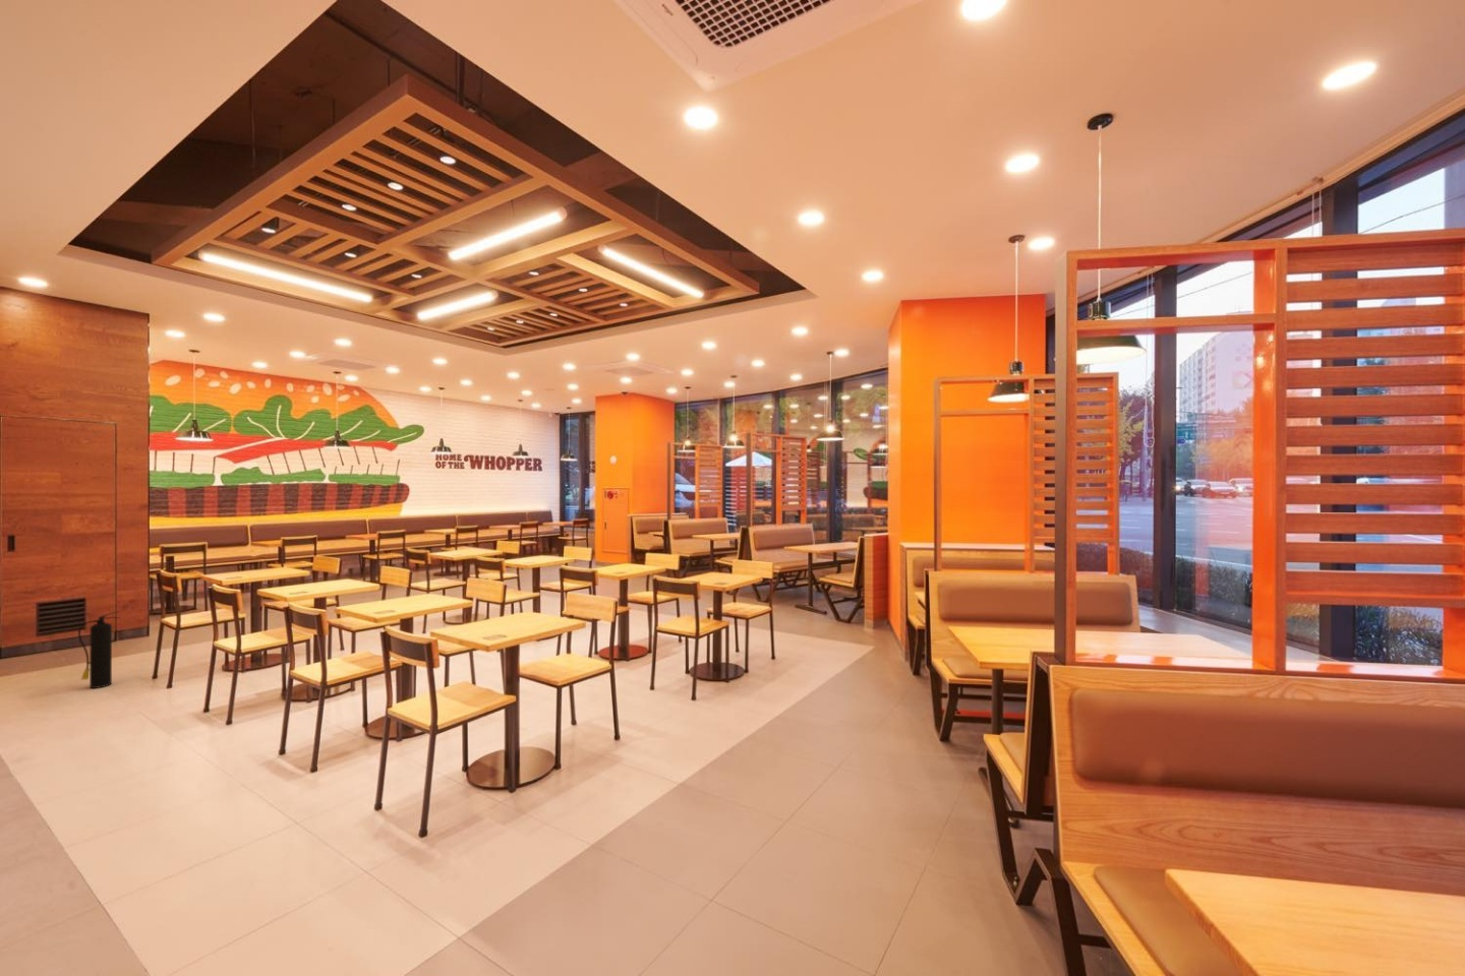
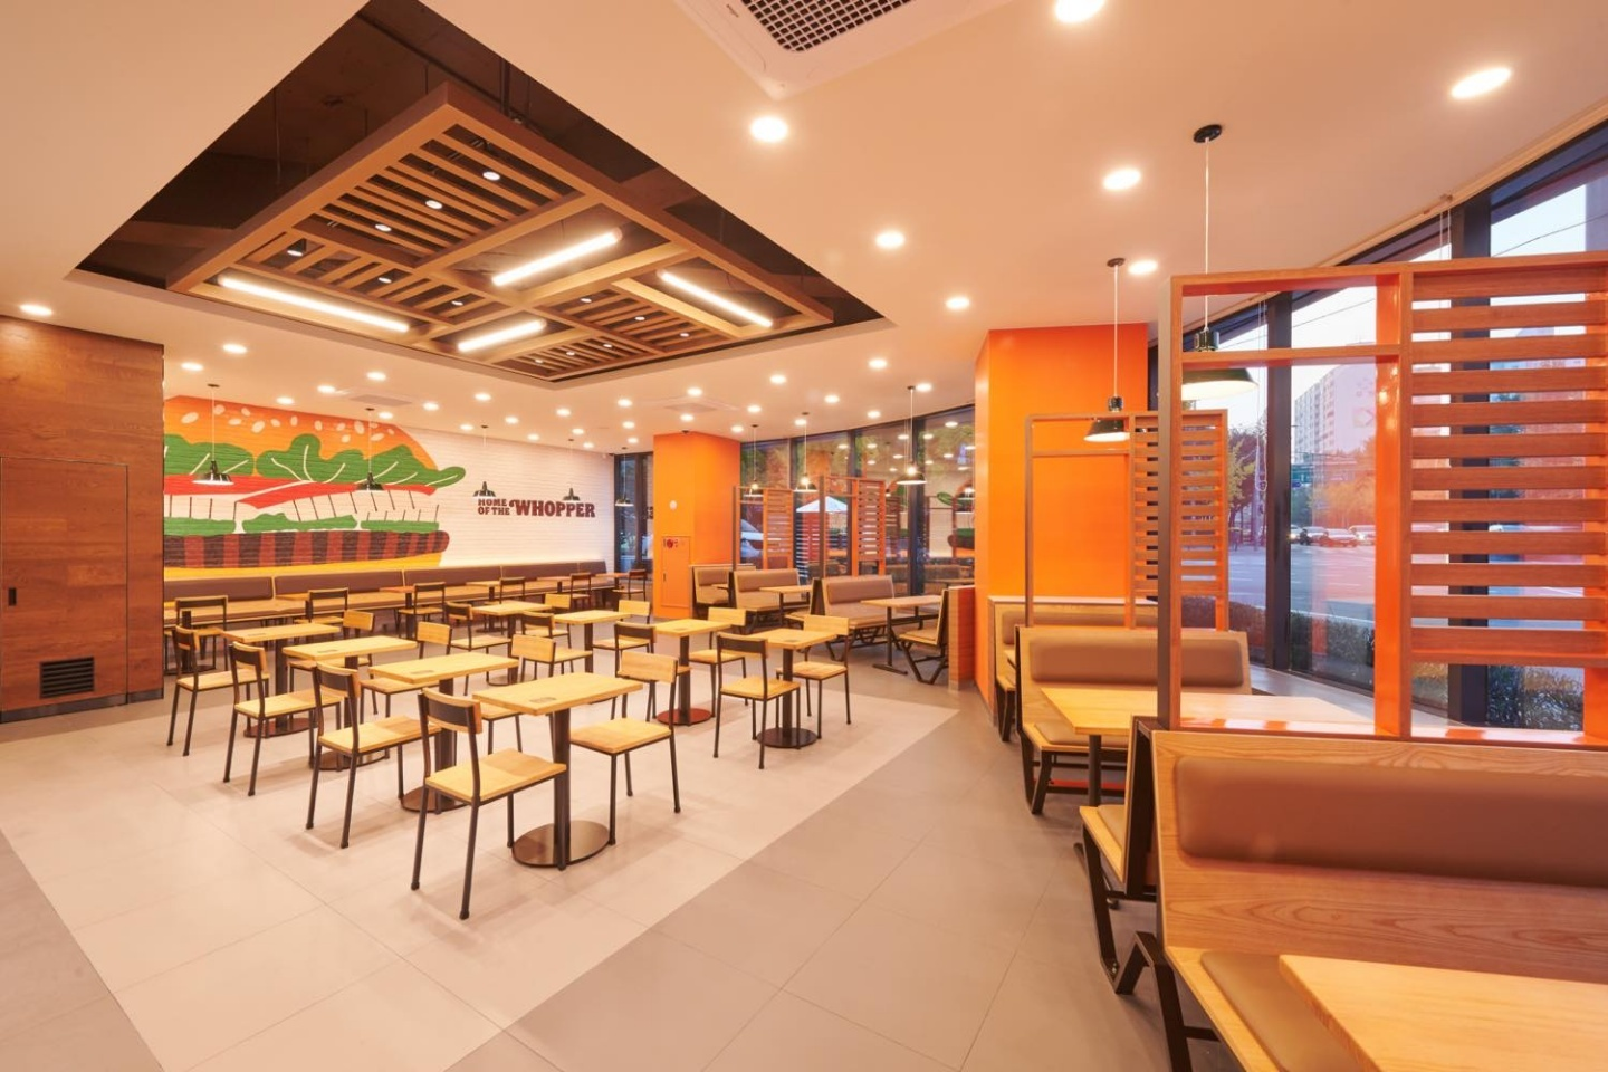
- fire extinguisher [77,610,121,690]
